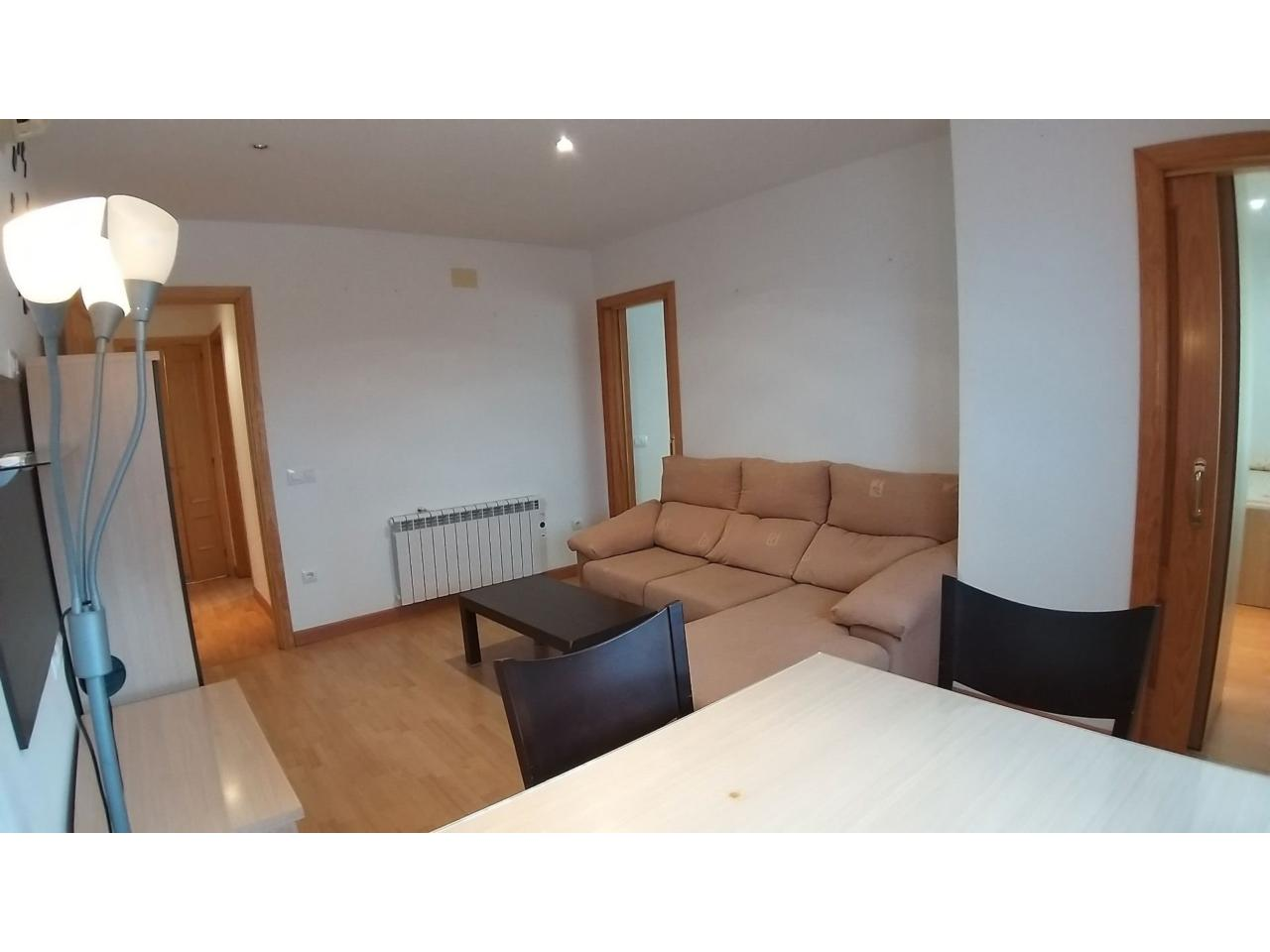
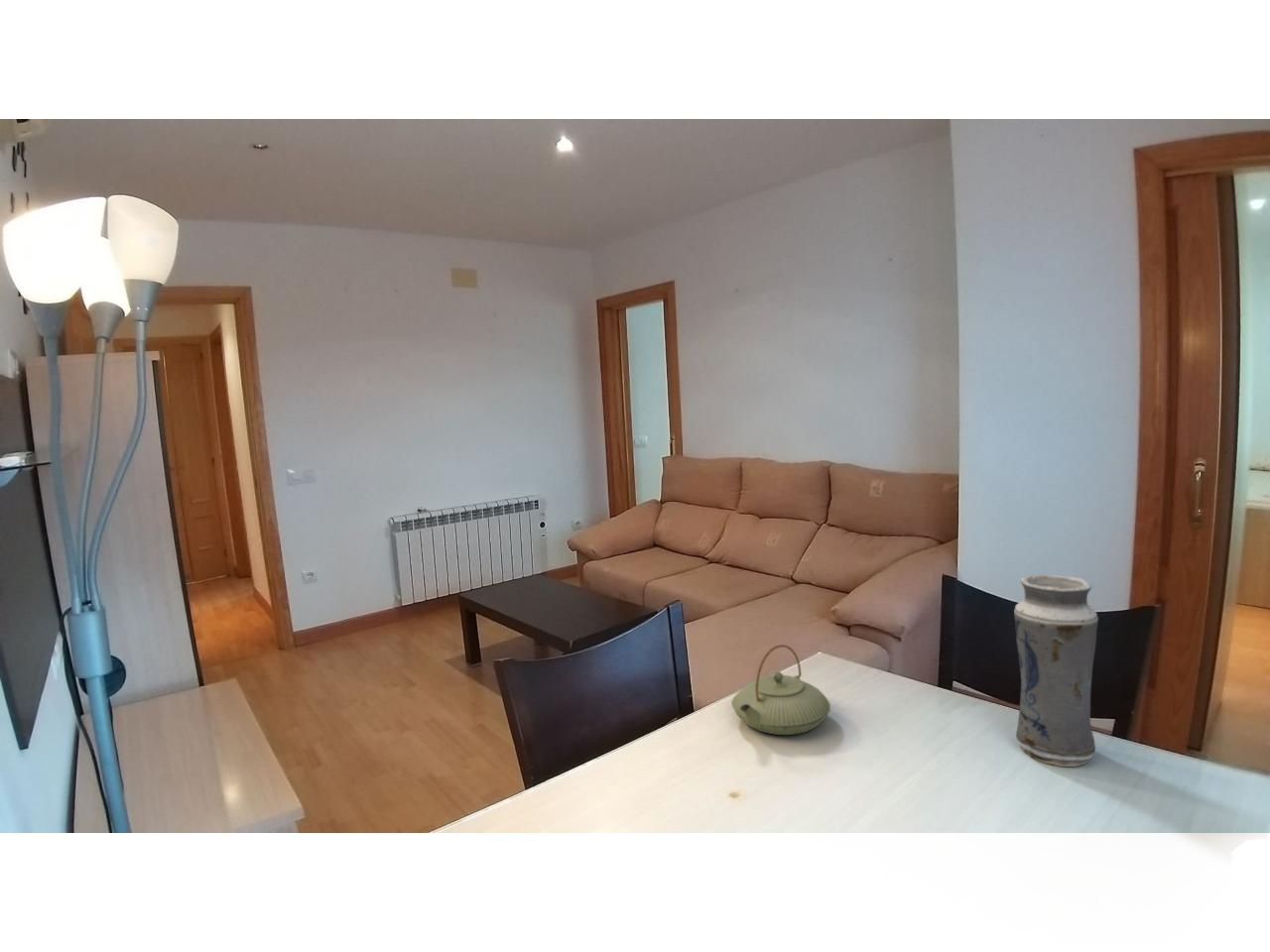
+ vase [1013,574,1099,768]
+ teapot [730,644,831,736]
